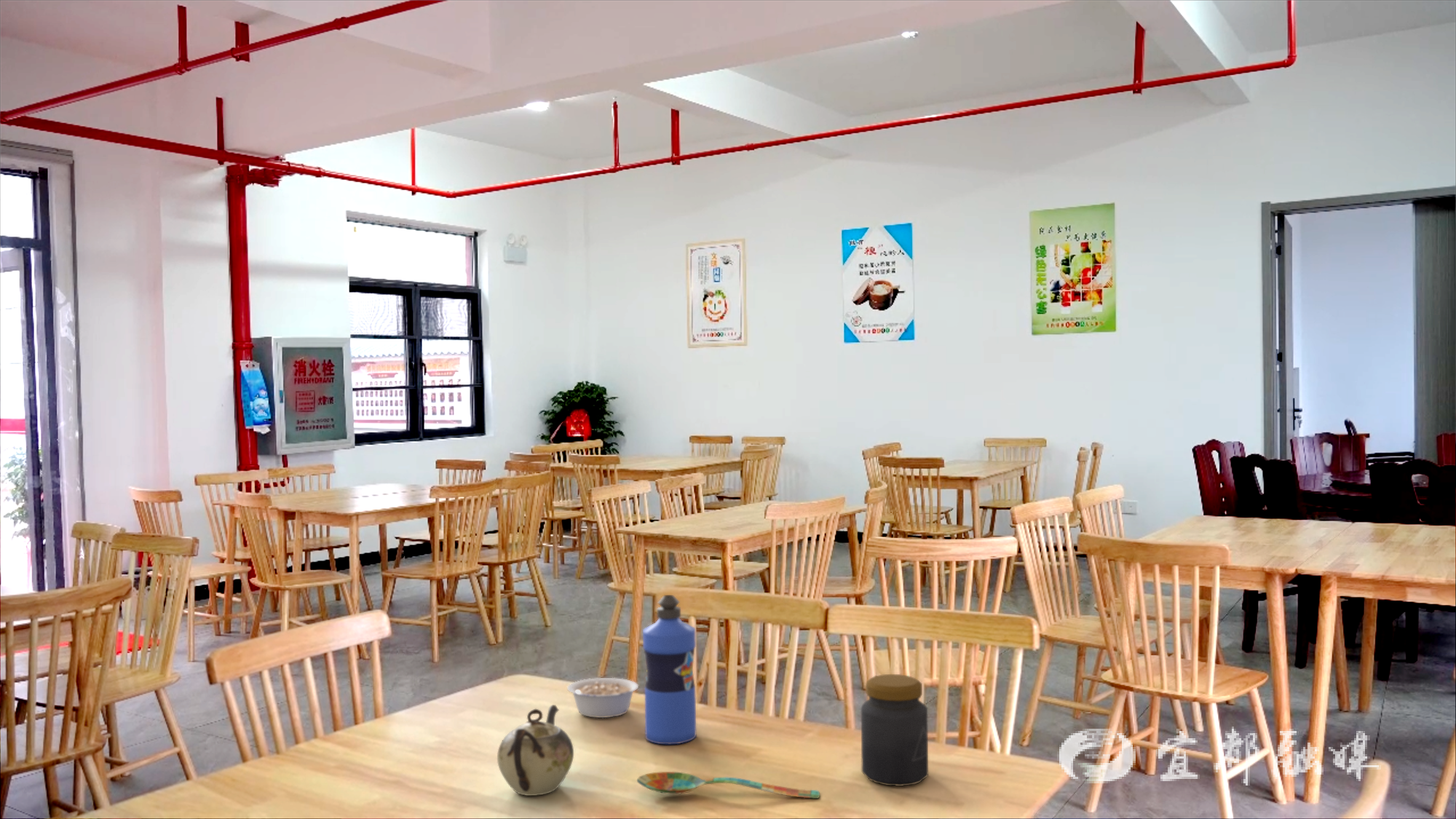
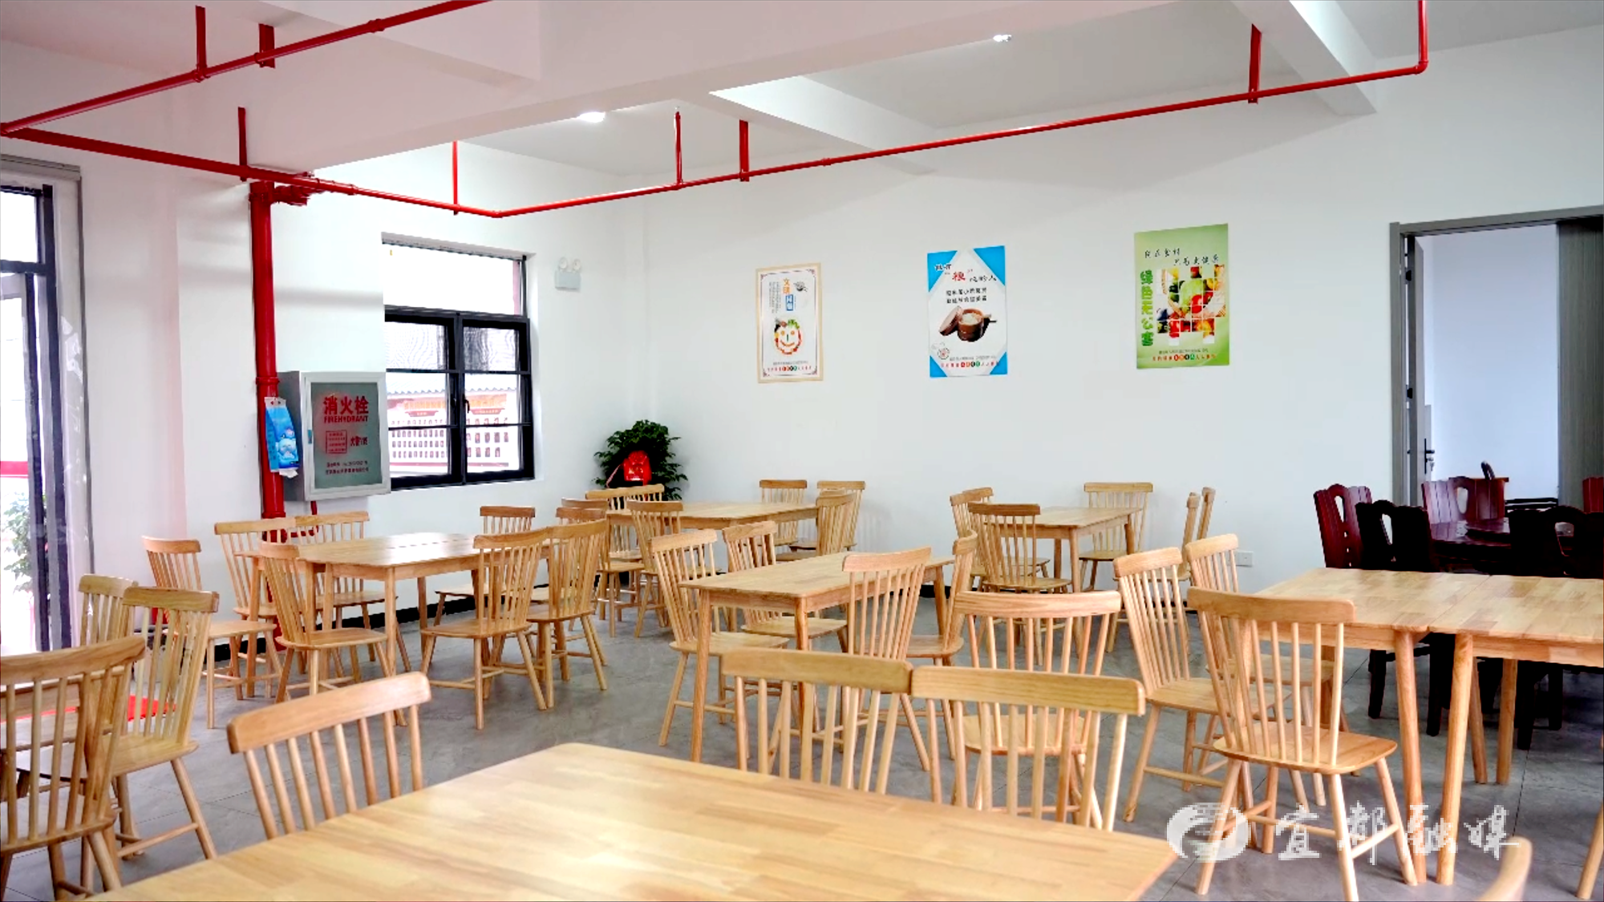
- legume [566,677,639,719]
- teapot [496,704,574,796]
- spoon [636,771,820,799]
- jar [860,673,929,787]
- water bottle [642,594,697,745]
